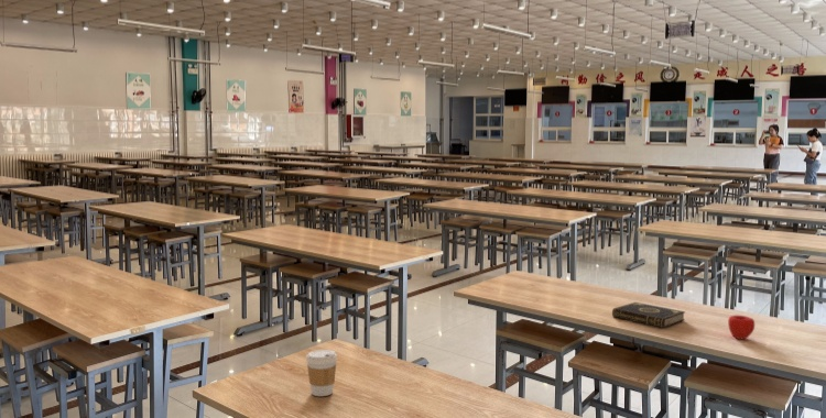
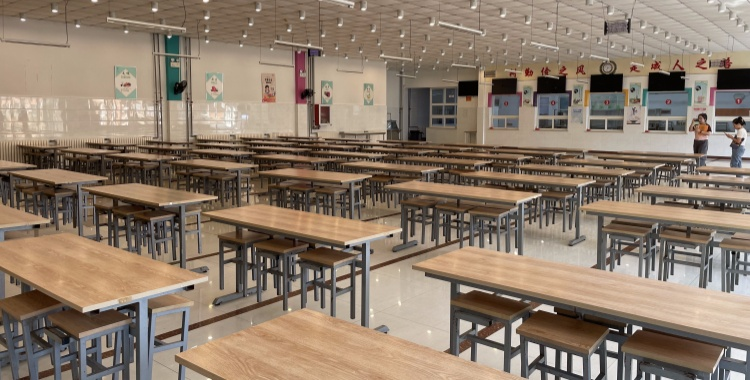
- book [611,301,686,329]
- coffee cup [305,349,338,397]
- apple [727,315,756,340]
